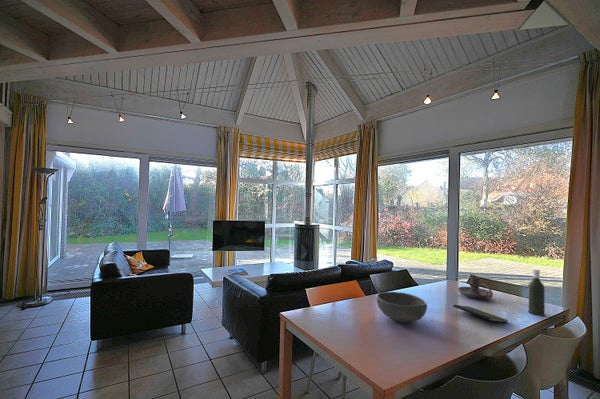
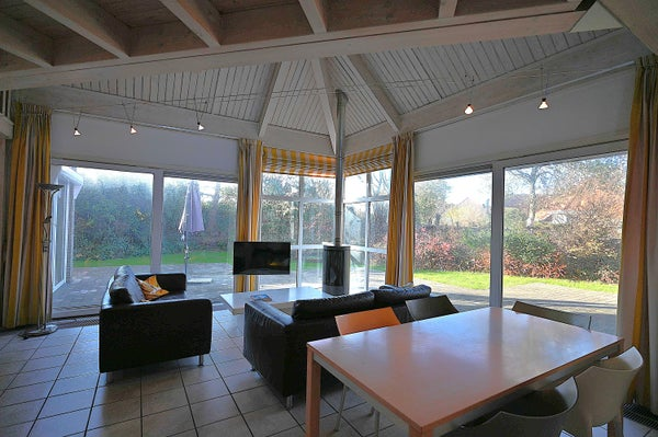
- bowl [376,291,428,323]
- candle holder [457,275,494,300]
- notepad [452,304,508,328]
- bottle [528,268,546,317]
